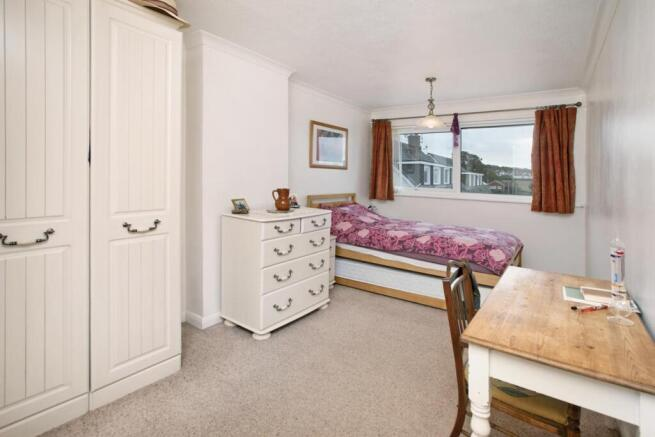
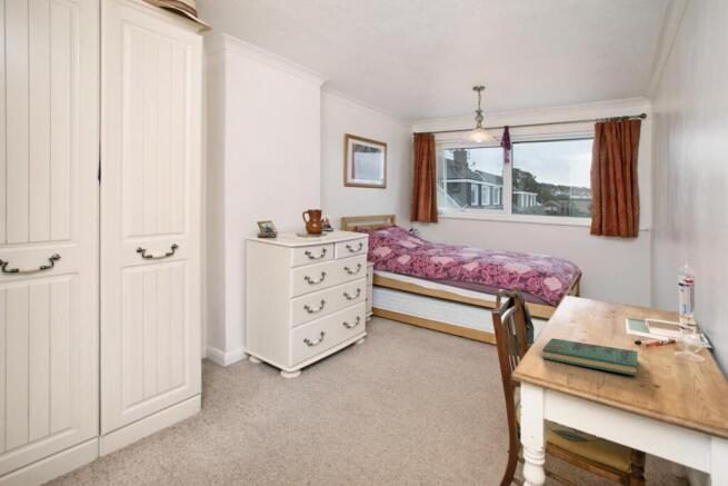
+ book [541,337,638,377]
